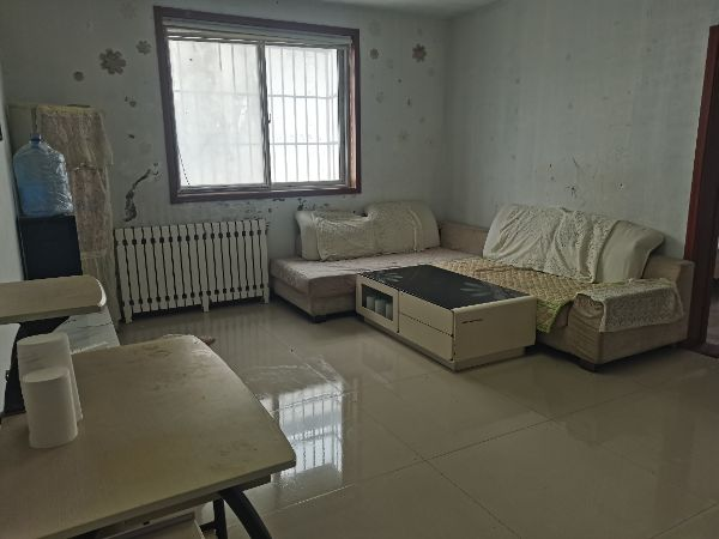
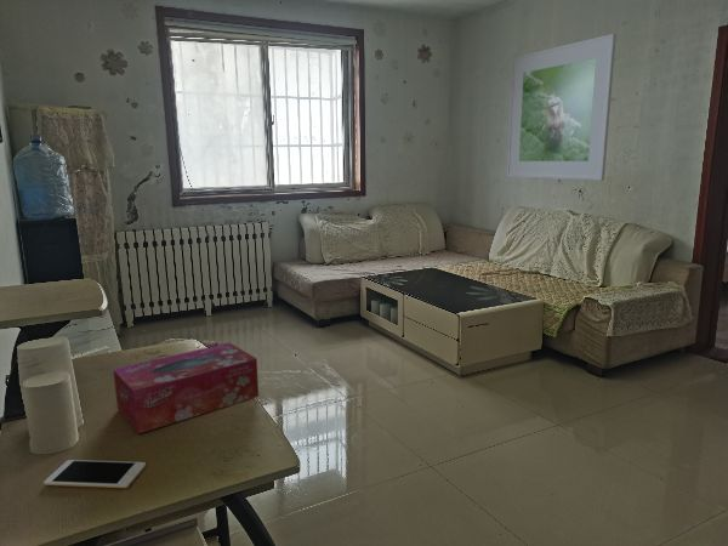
+ tissue box [112,341,260,436]
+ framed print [506,33,618,182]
+ cell phone [42,459,147,489]
